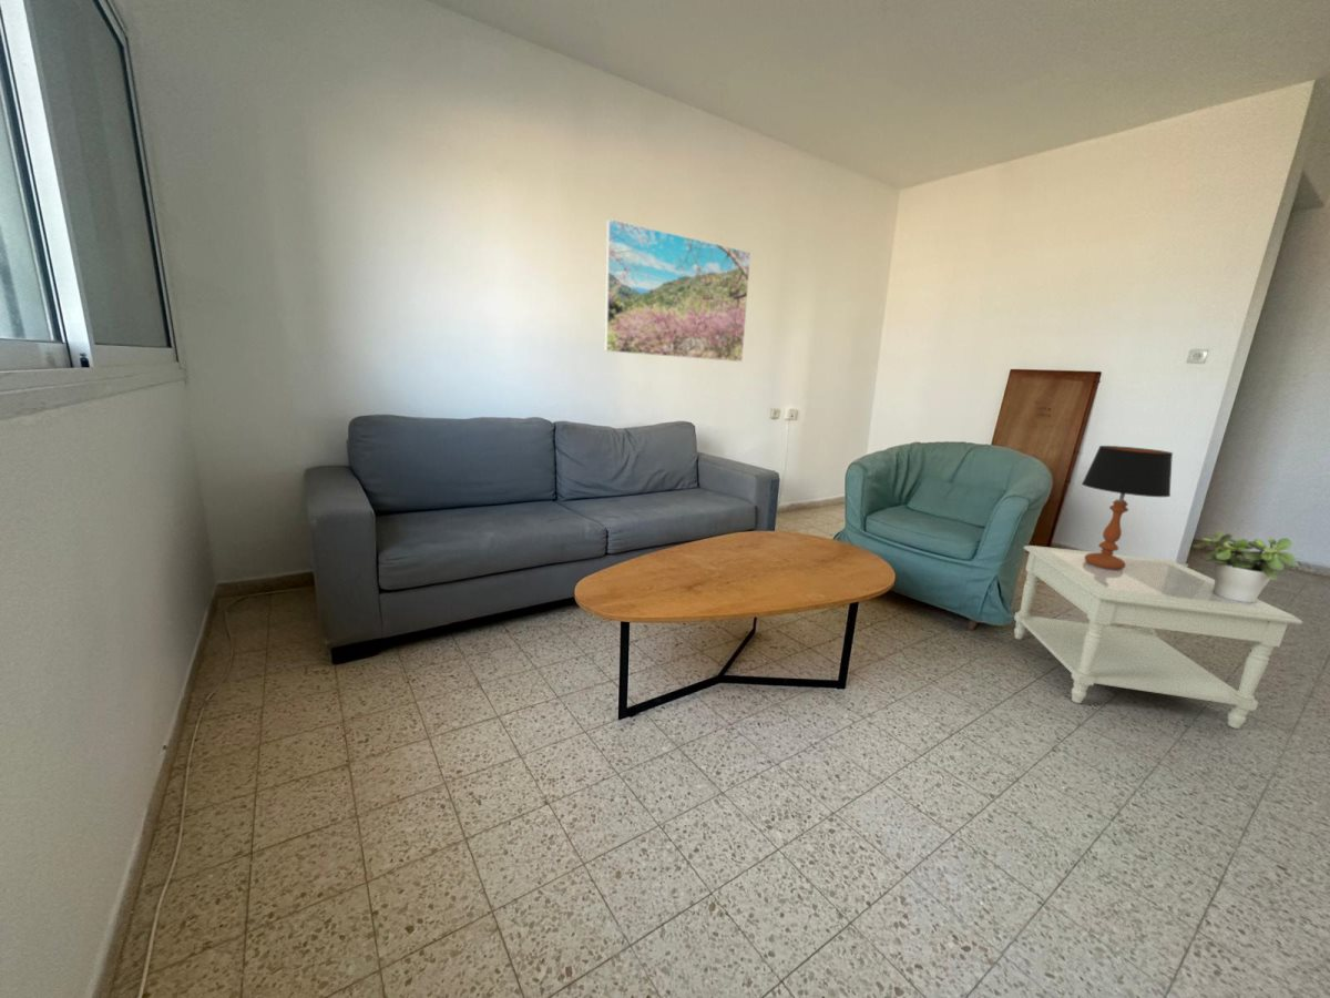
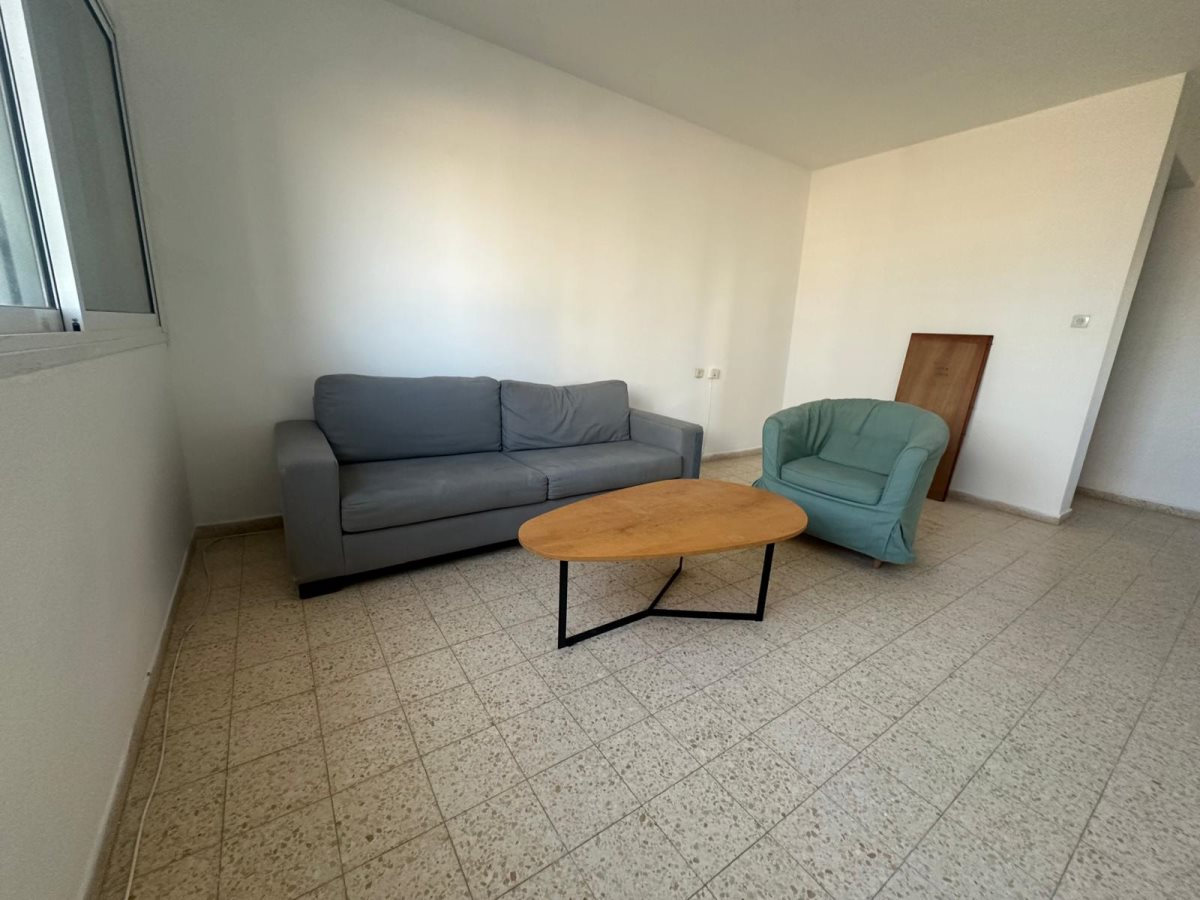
- side table [1013,544,1303,730]
- table lamp [1081,445,1174,570]
- potted plant [1190,530,1299,602]
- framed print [603,217,751,363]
